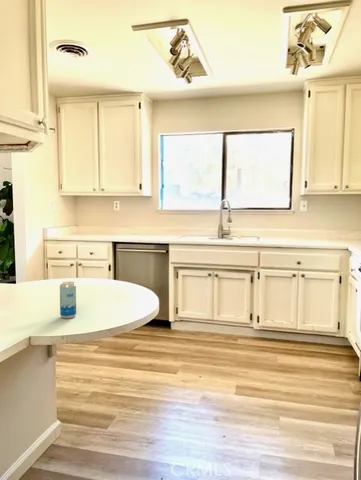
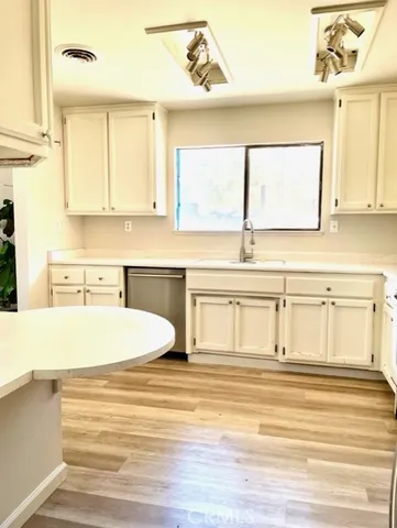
- beverage can [59,281,77,319]
